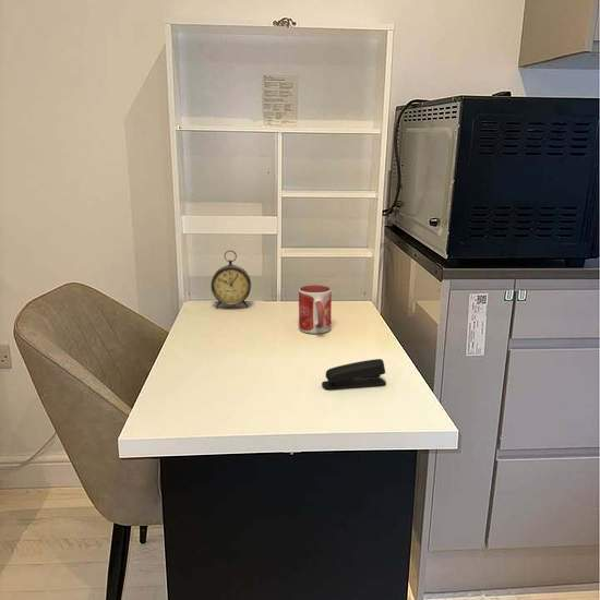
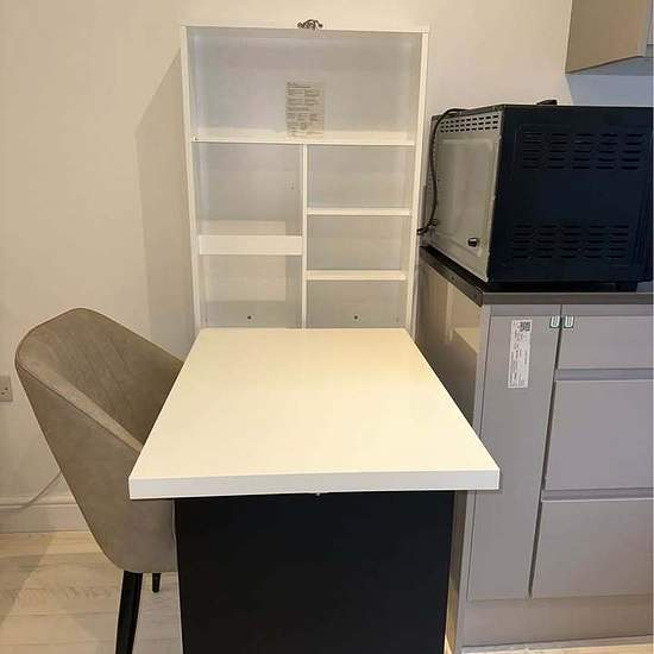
- mug [298,284,333,335]
- alarm clock [209,249,252,309]
- stapler [321,358,387,389]
